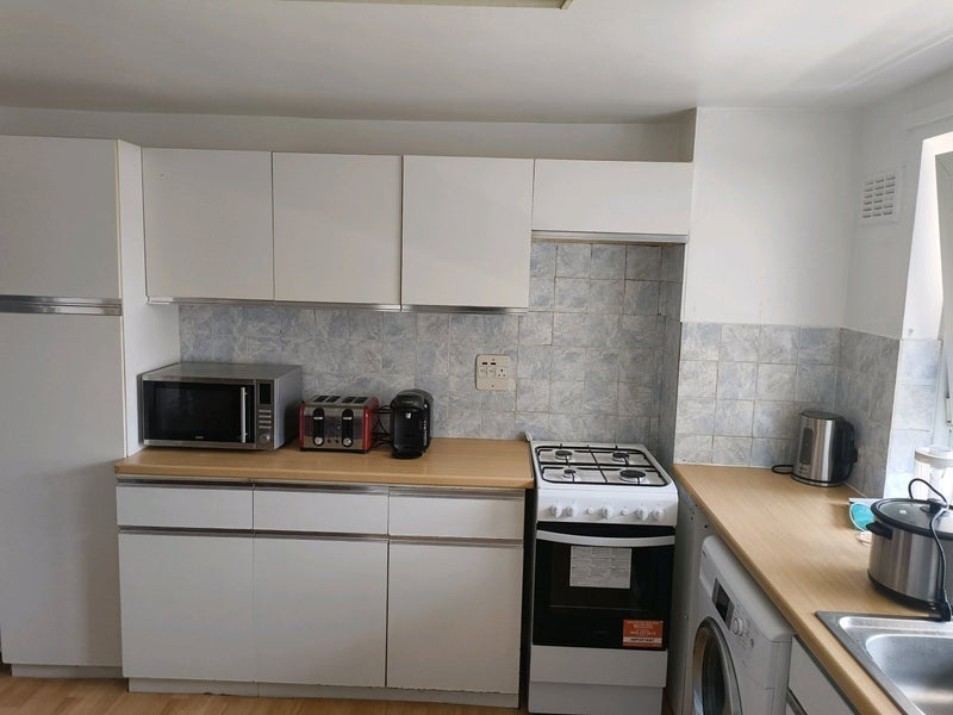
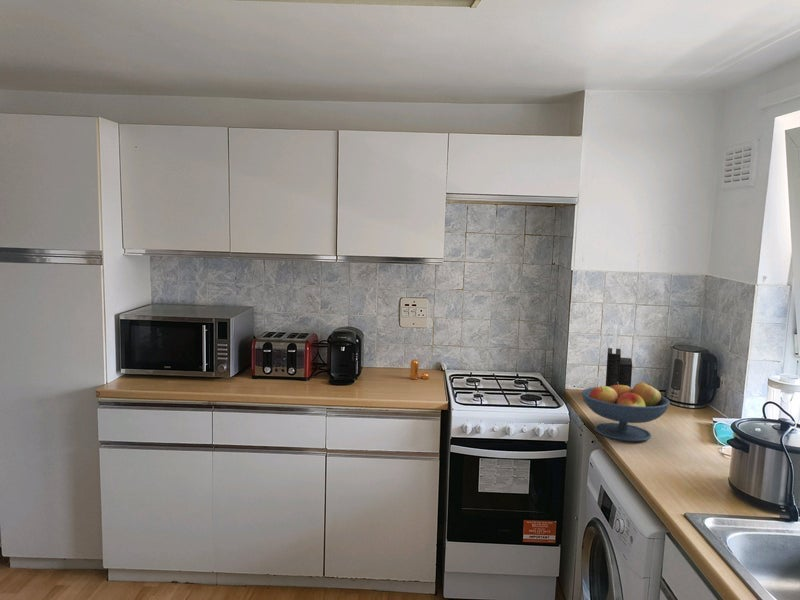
+ fruit bowl [581,381,671,442]
+ knife block [605,323,633,389]
+ pepper shaker [409,358,430,380]
